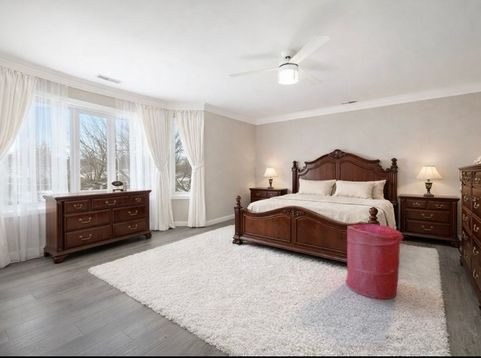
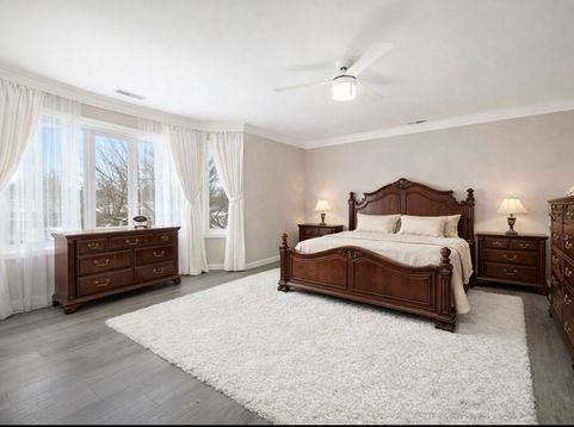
- laundry hamper [344,223,404,300]
